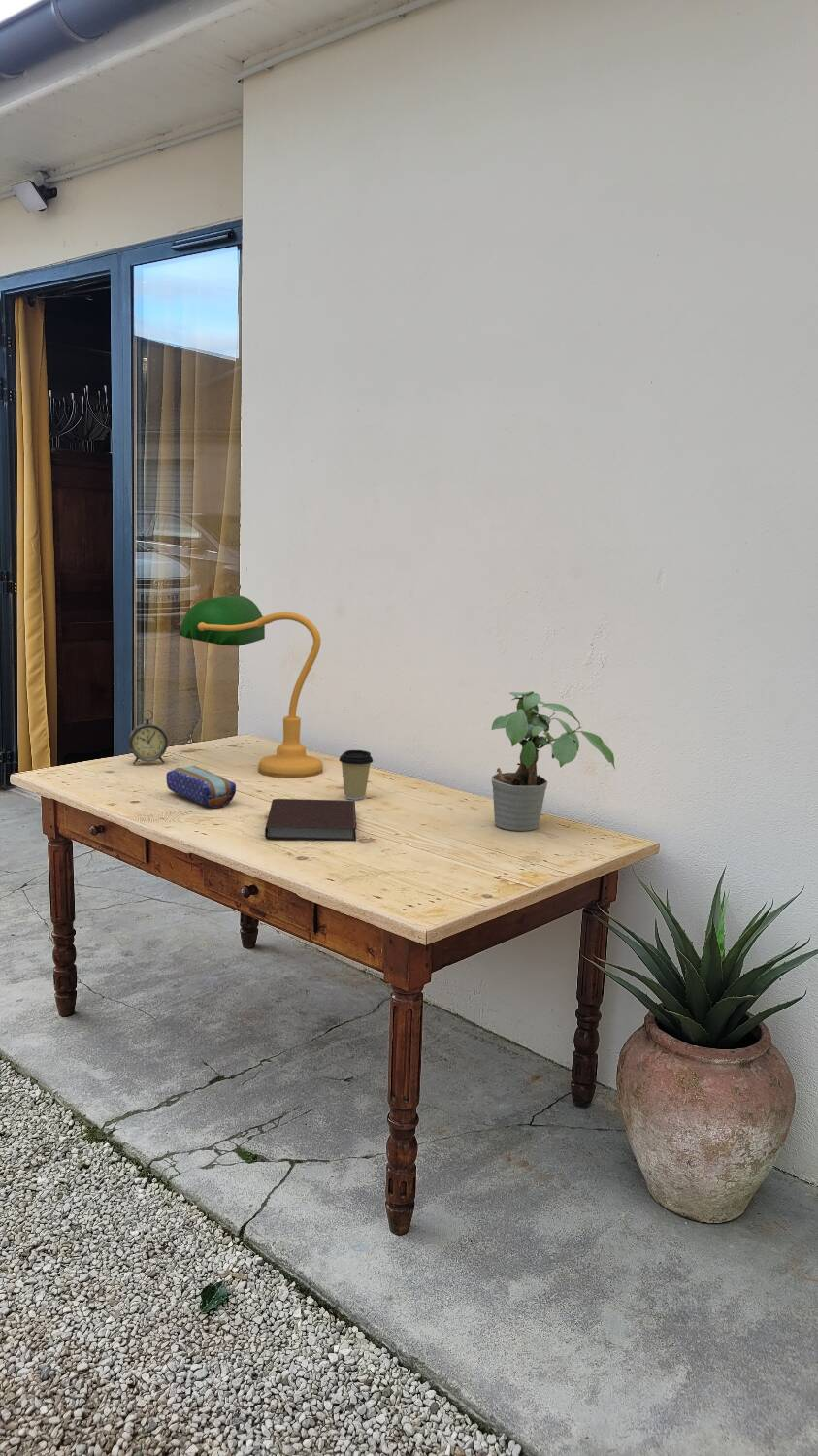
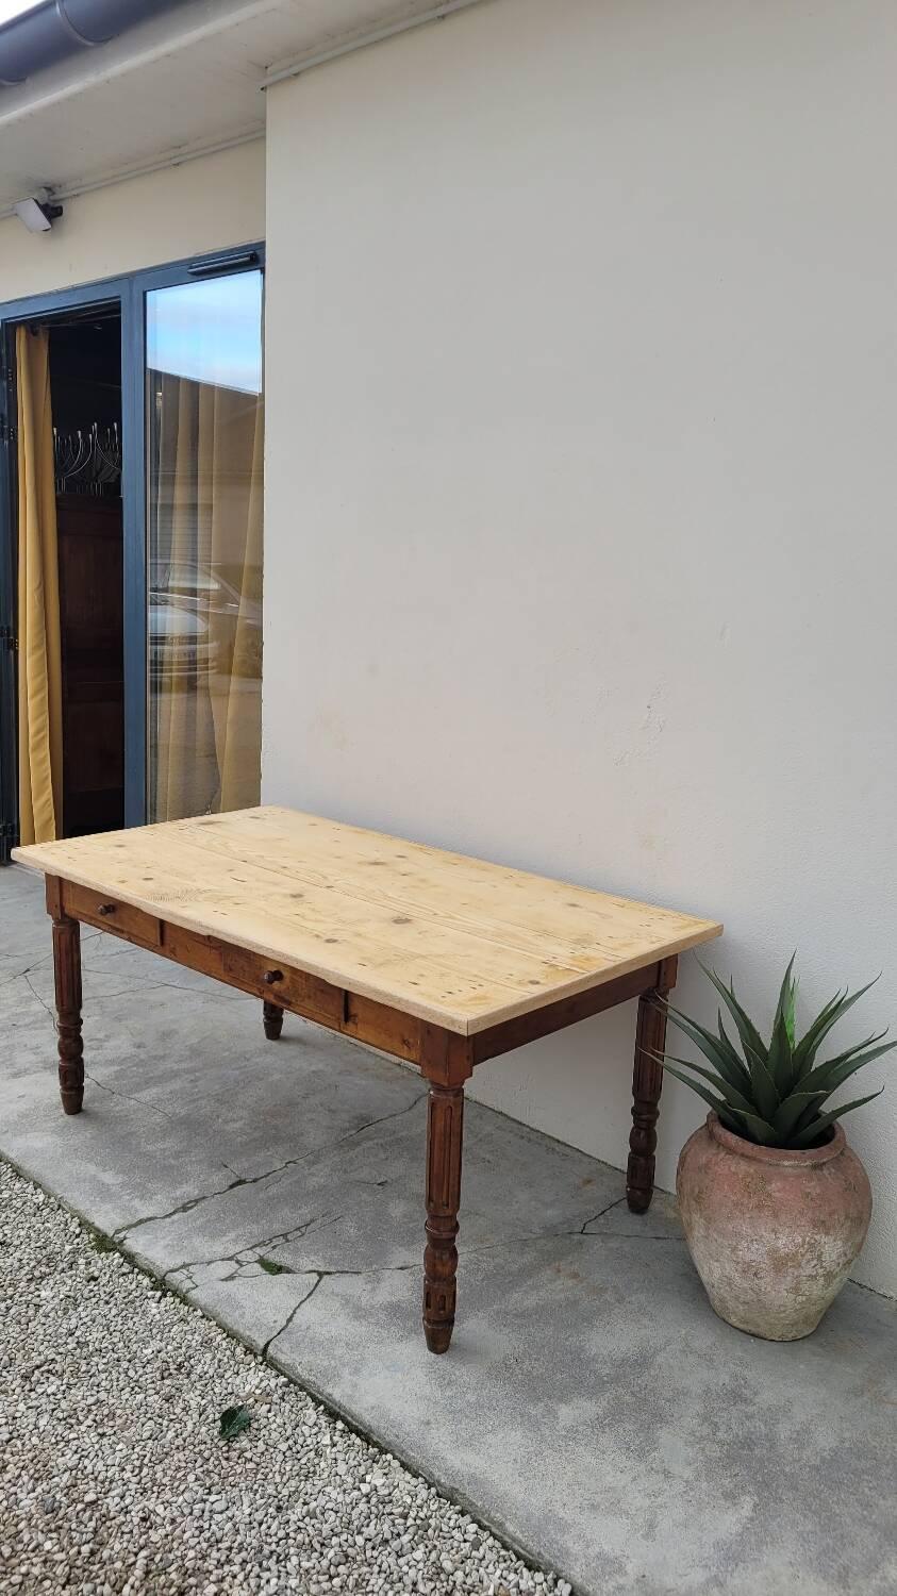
- notebook [264,798,357,842]
- pencil case [165,765,237,809]
- coffee cup [338,749,374,801]
- desk lamp [178,595,324,779]
- alarm clock [128,709,169,765]
- potted plant [491,690,616,832]
